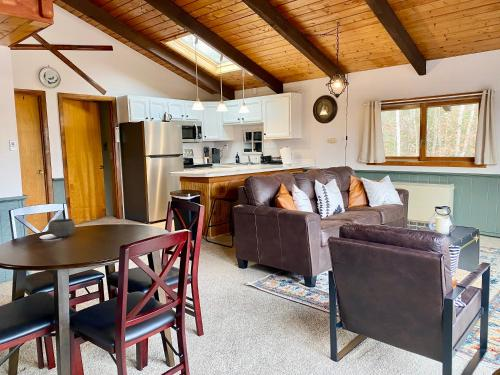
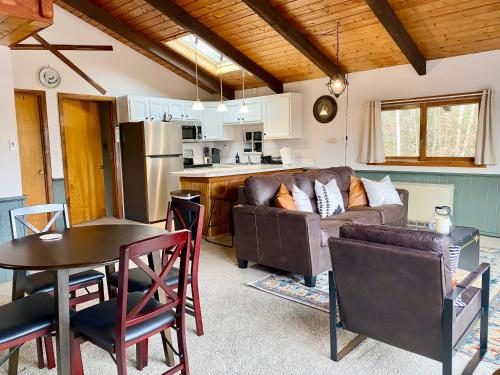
- bowl [47,218,76,238]
